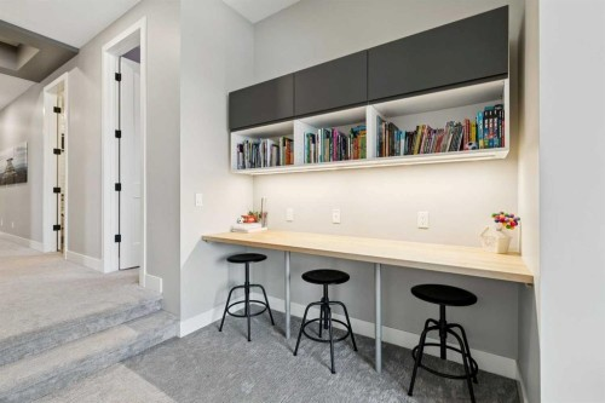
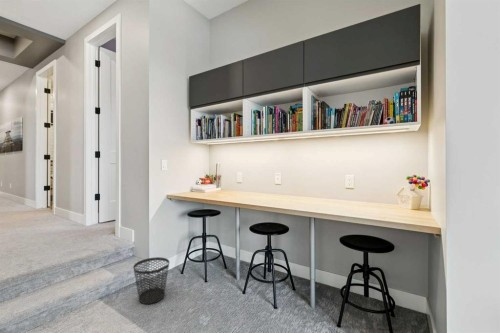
+ wastebasket [132,256,170,305]
